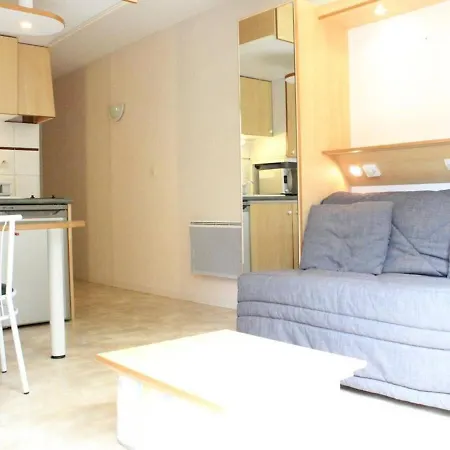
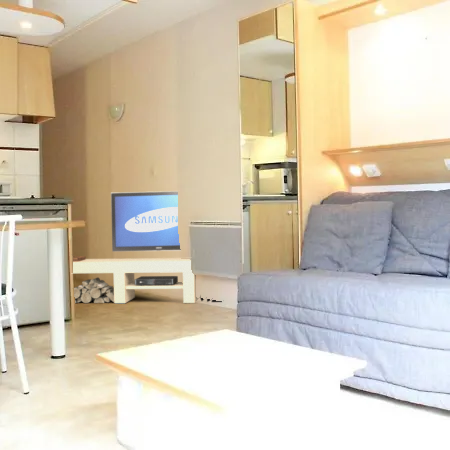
+ tv stand [72,190,223,304]
